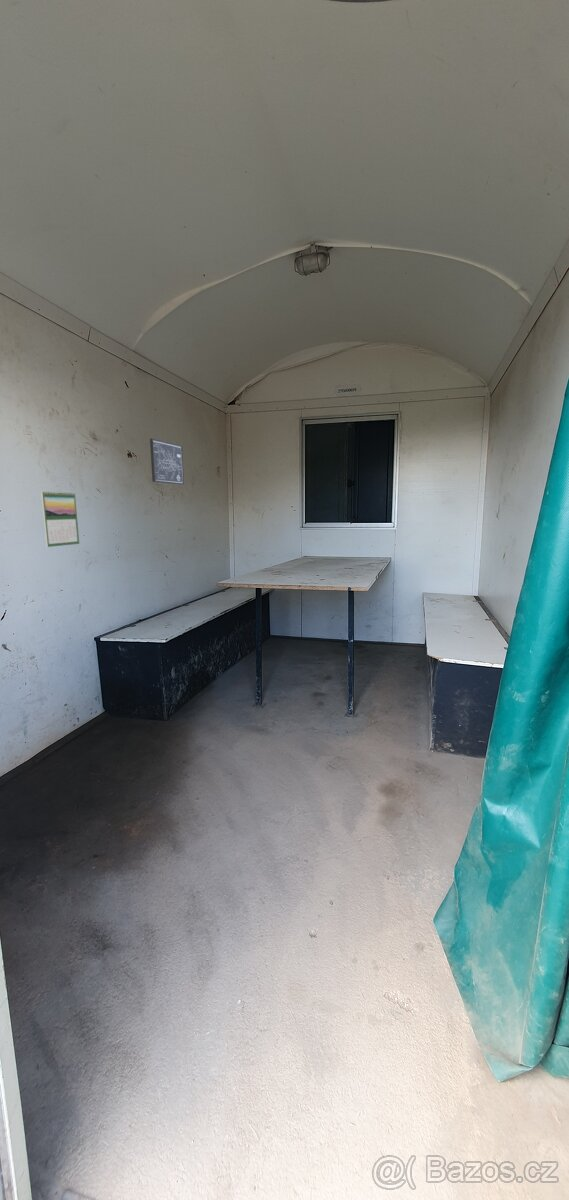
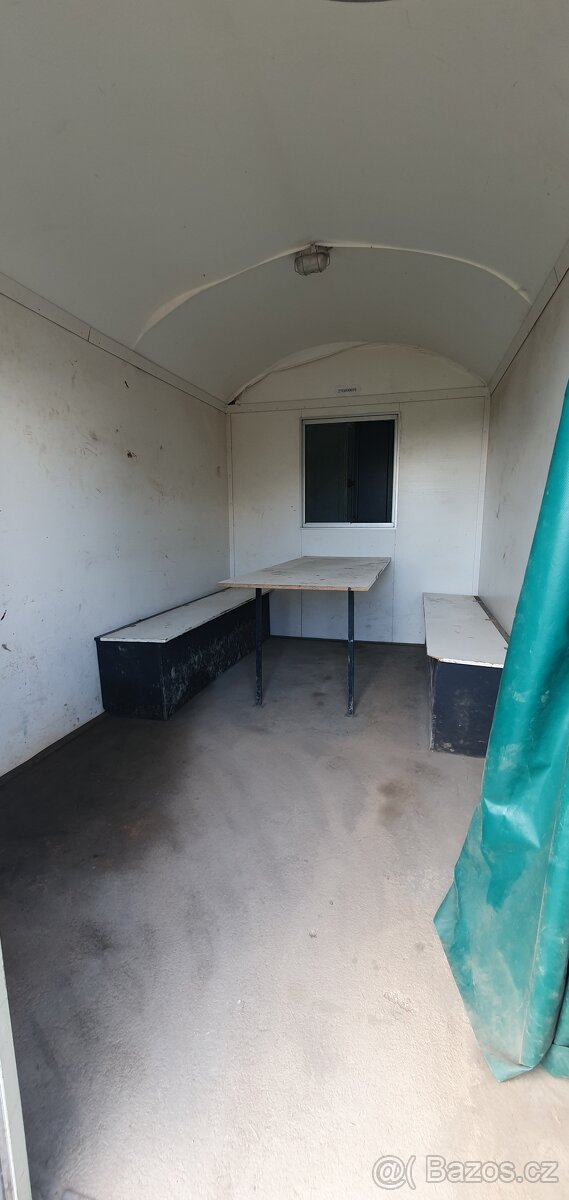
- calendar [40,489,80,548]
- wall art [149,438,185,485]
